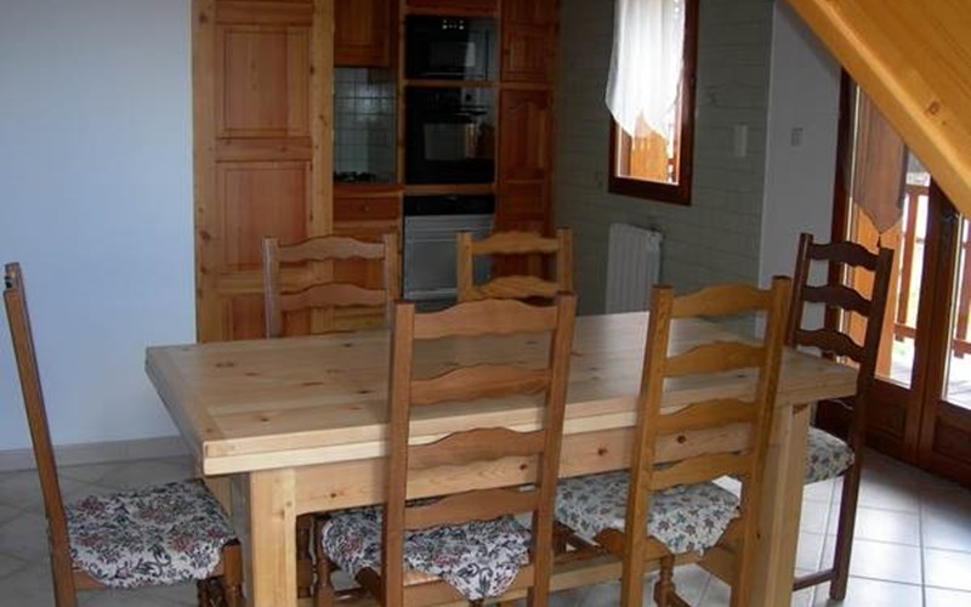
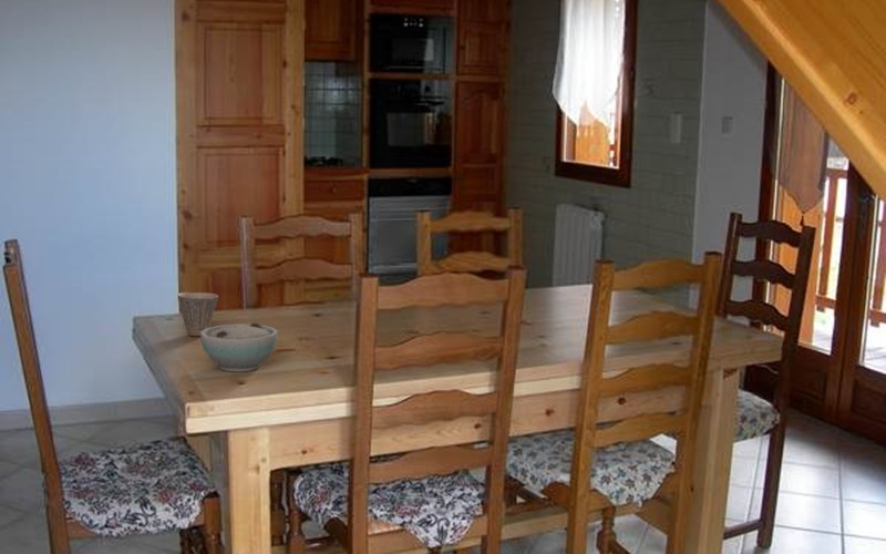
+ cup [176,291,219,337]
+ bowl [199,322,279,372]
